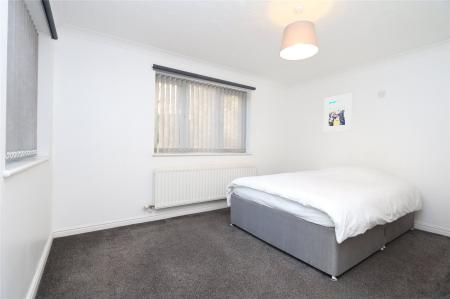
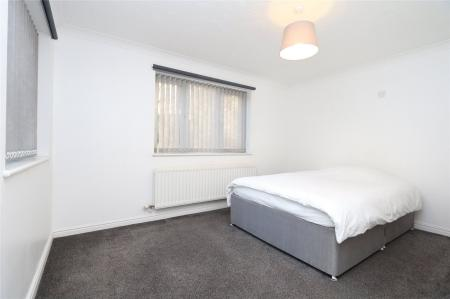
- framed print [323,93,352,132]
